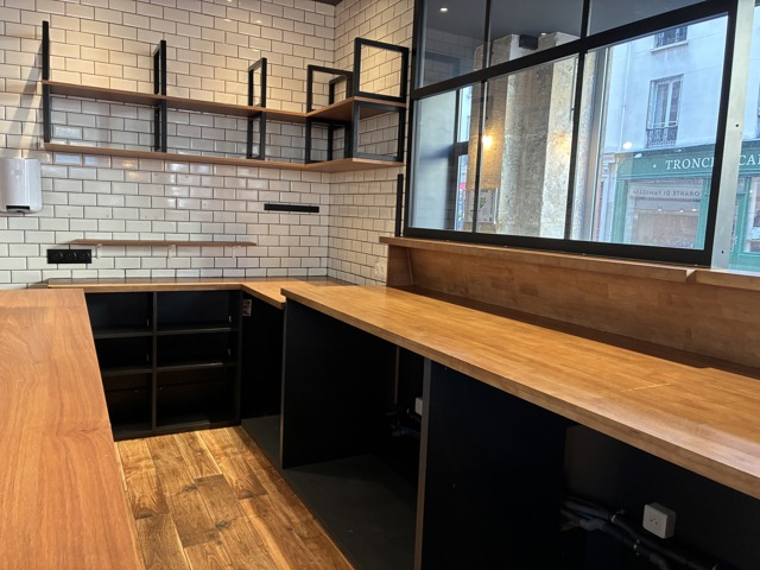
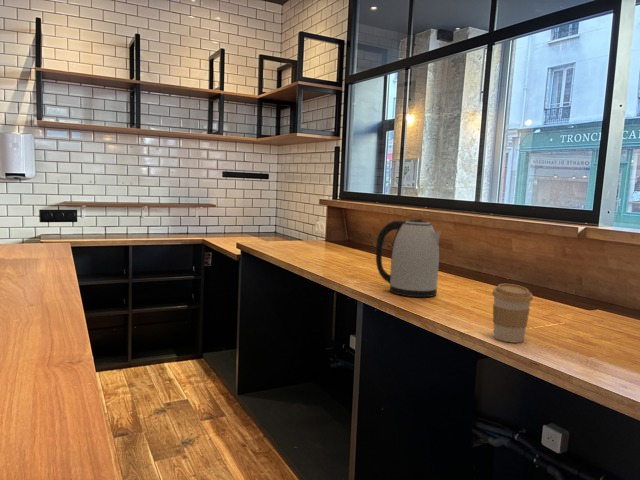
+ kettle [375,218,442,298]
+ coffee cup [491,283,534,344]
